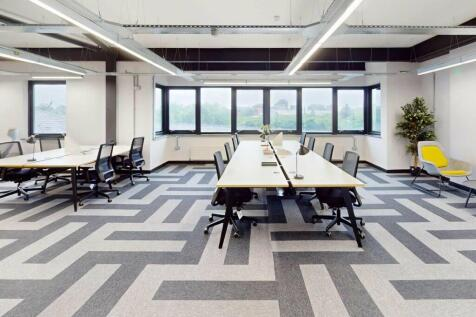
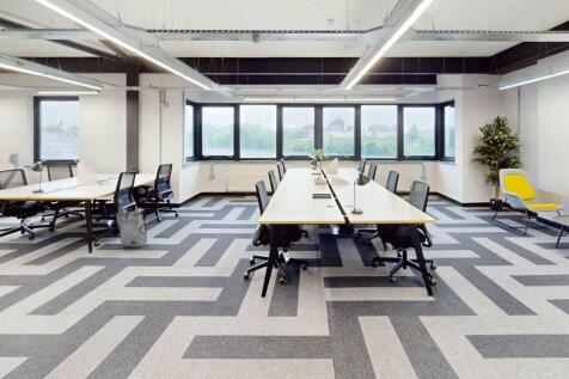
+ backpack [115,207,148,247]
